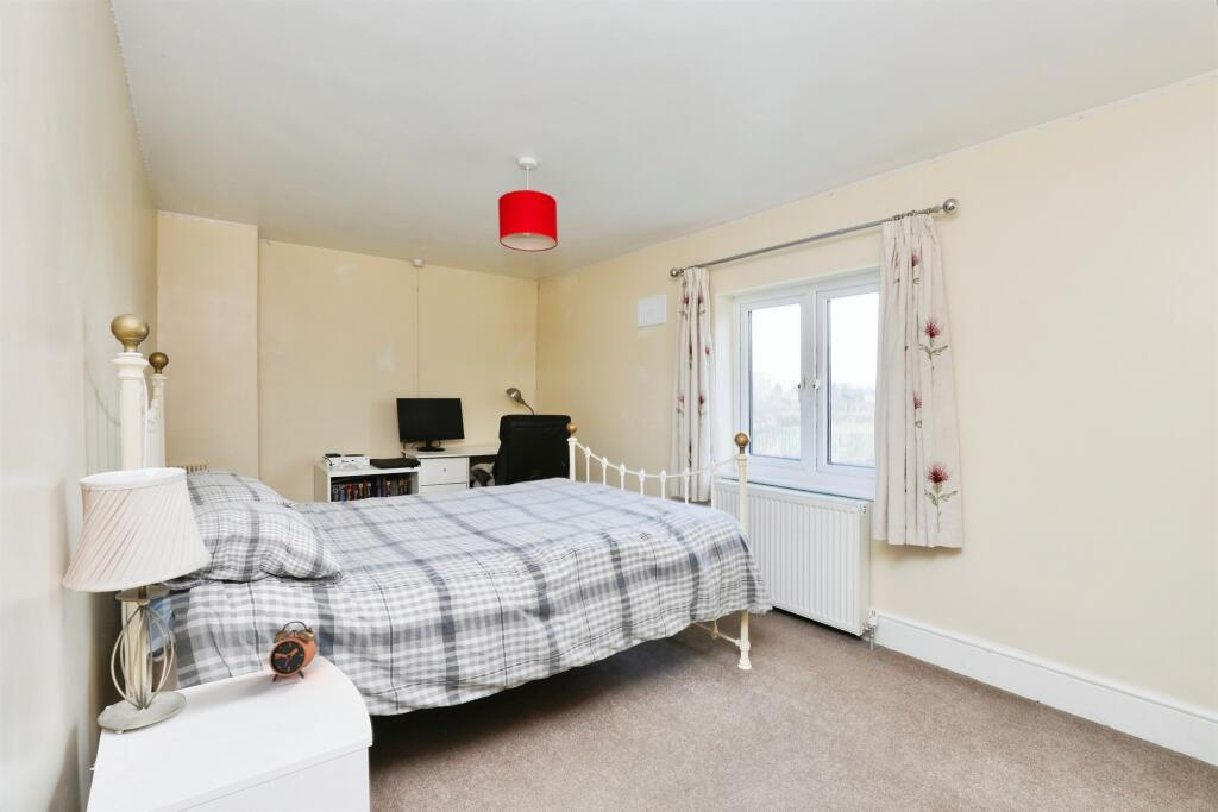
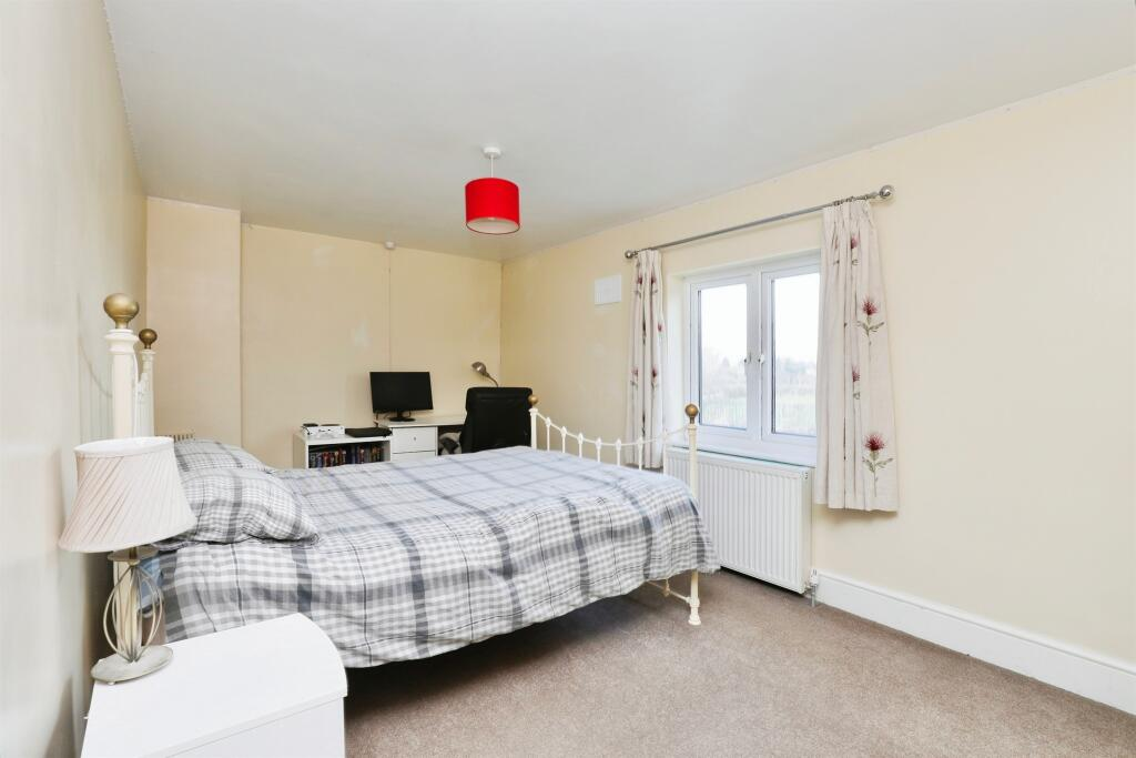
- alarm clock [268,619,316,682]
